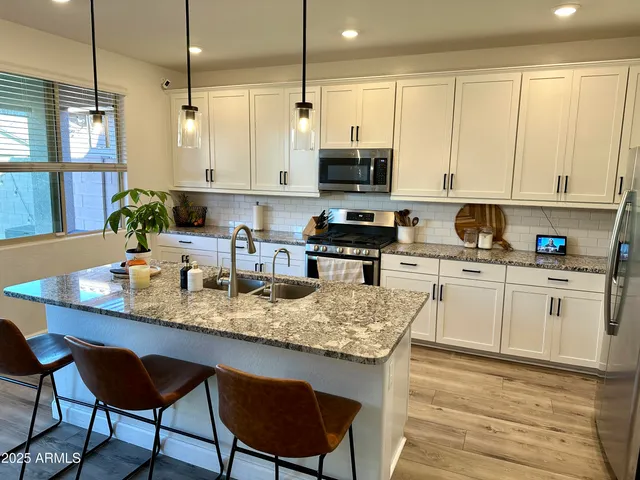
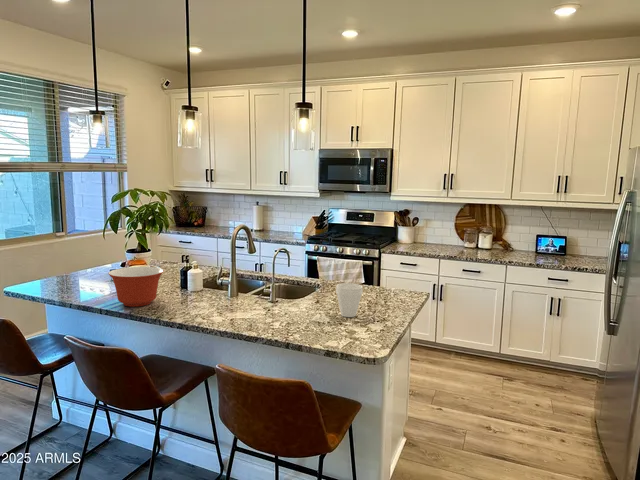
+ cup [335,282,364,318]
+ mixing bowl [107,266,165,308]
